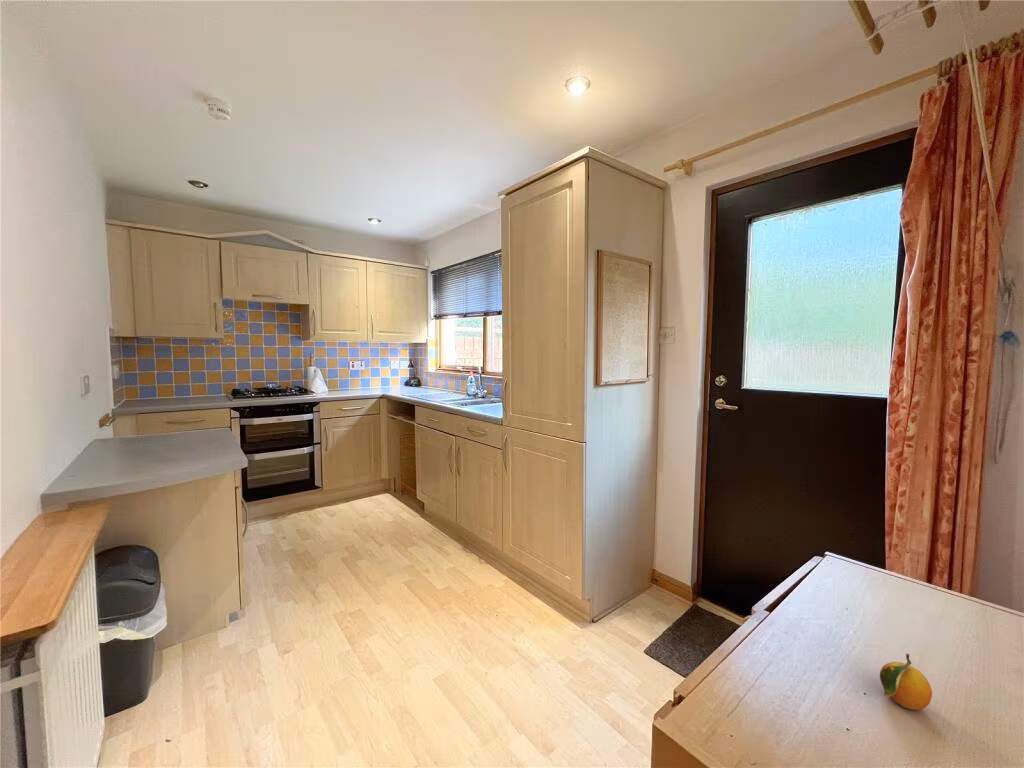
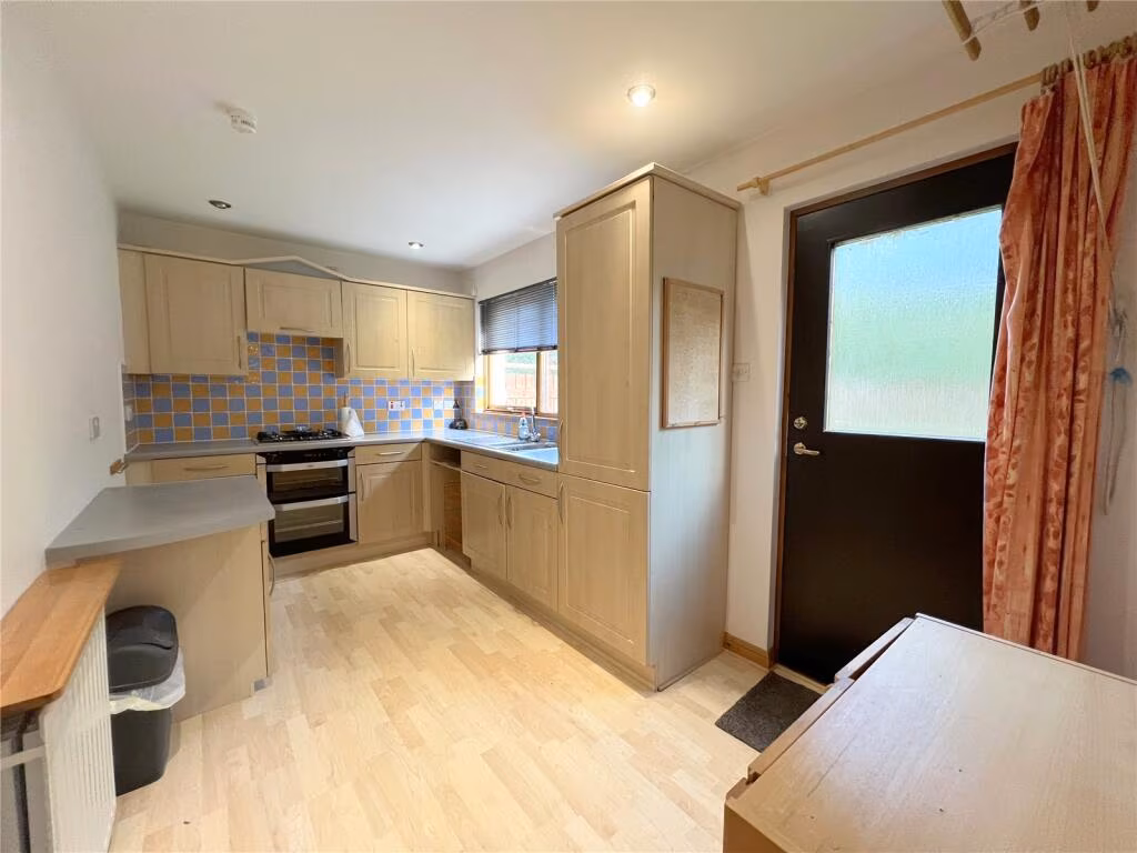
- fruit [879,653,933,711]
